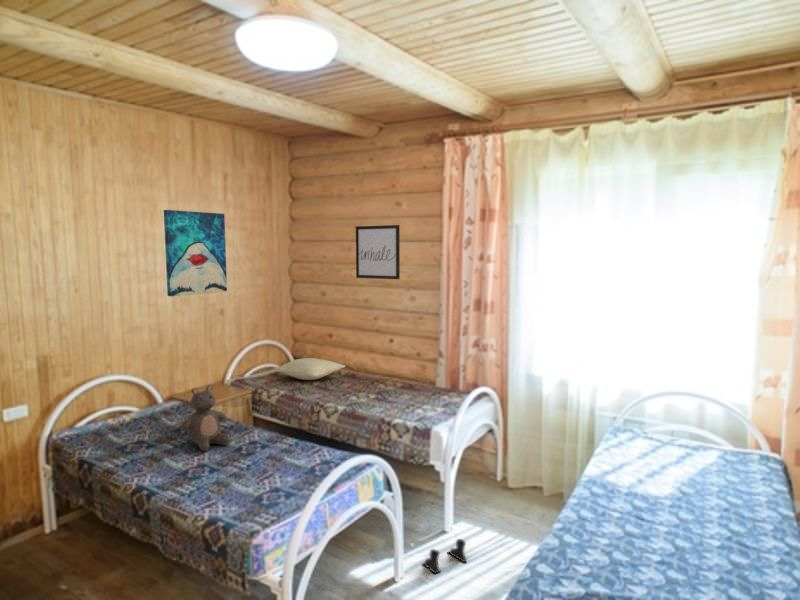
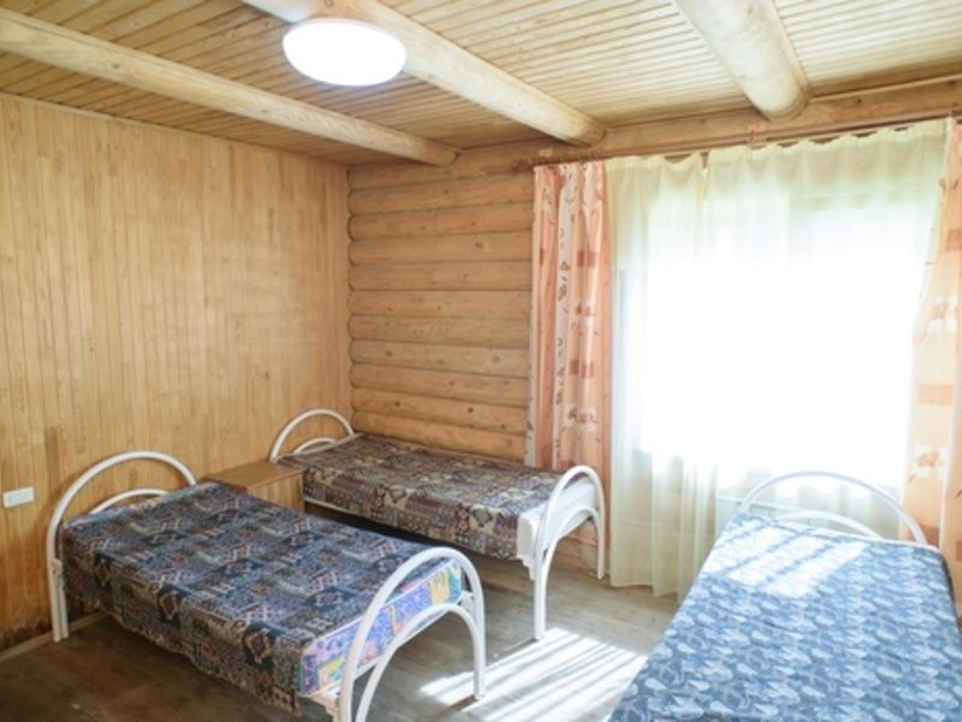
- boots [421,538,468,575]
- wall art [355,224,401,280]
- pillow [274,357,346,381]
- teddy bear [179,384,232,452]
- wall art [163,209,228,297]
